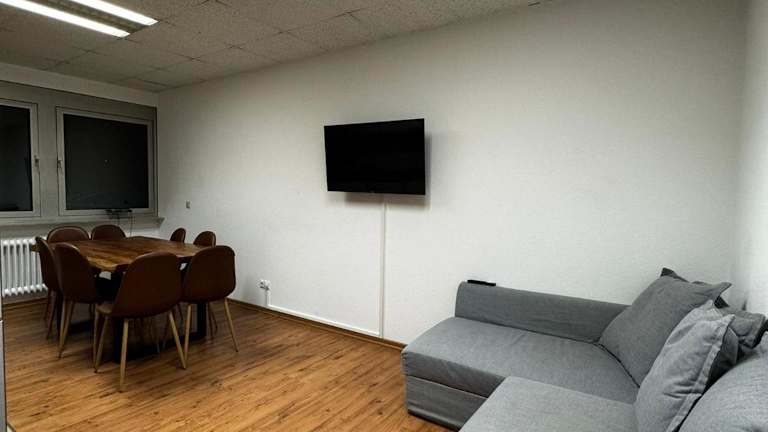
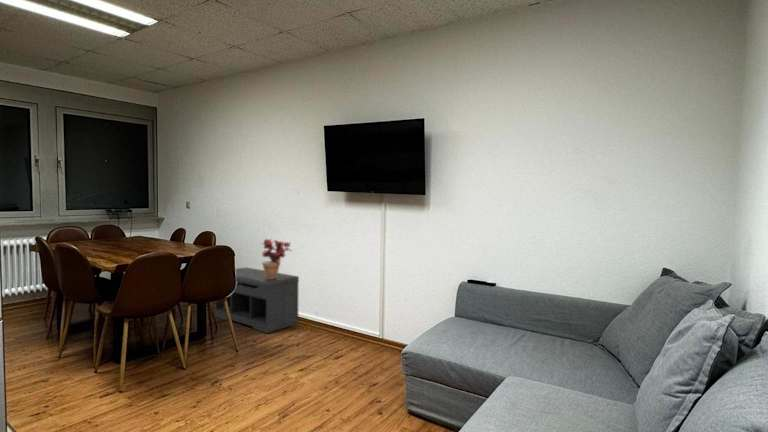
+ potted plant [261,237,293,279]
+ bench [214,266,300,334]
